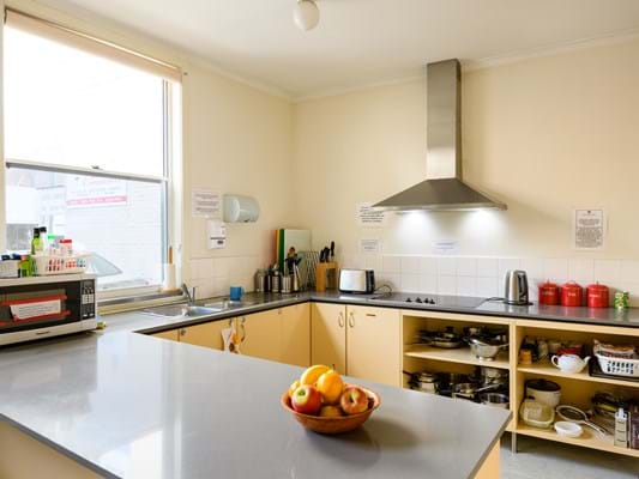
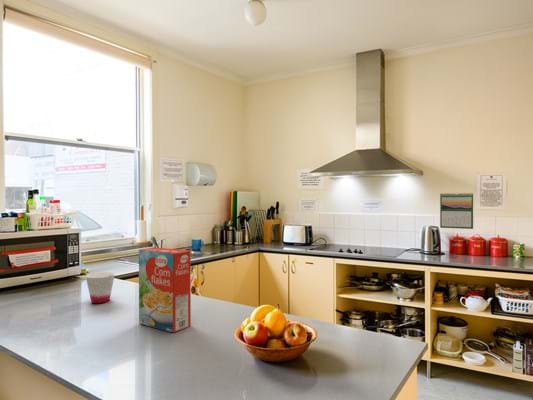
+ calendar [439,191,474,230]
+ cup [85,272,116,304]
+ cereal box [138,246,192,334]
